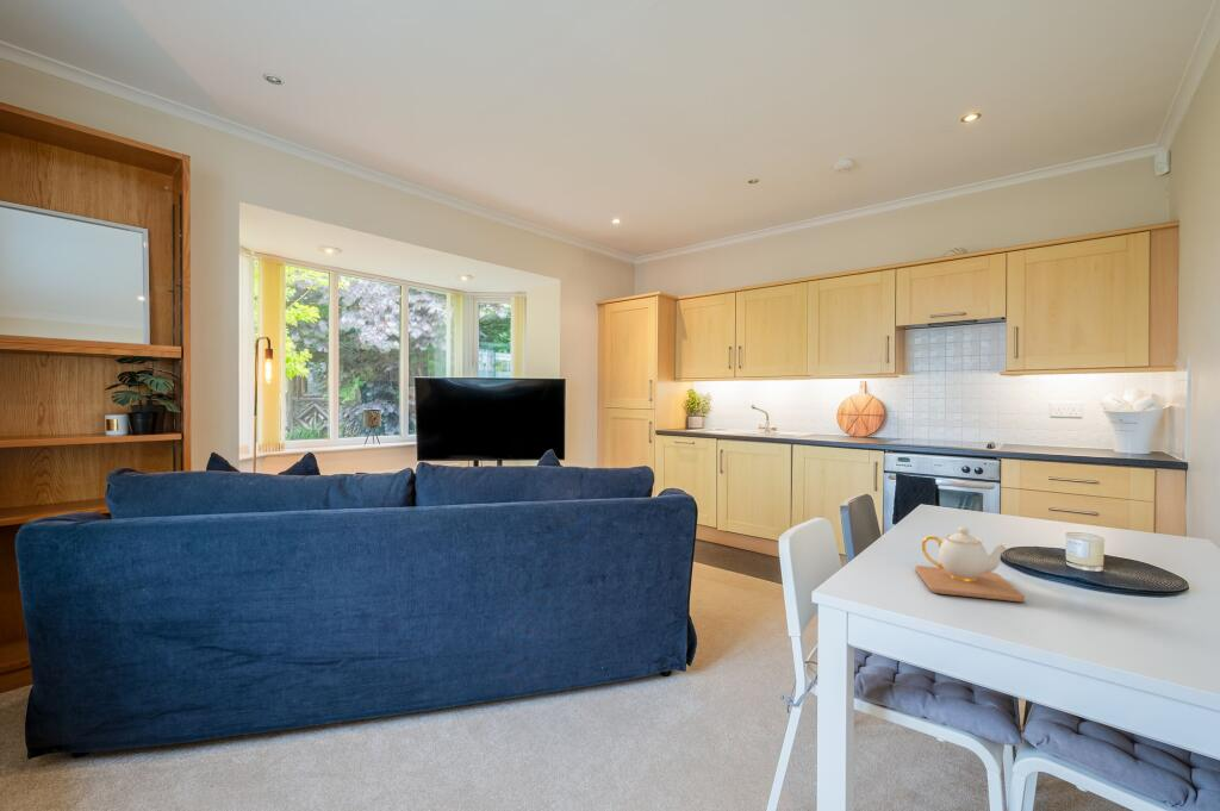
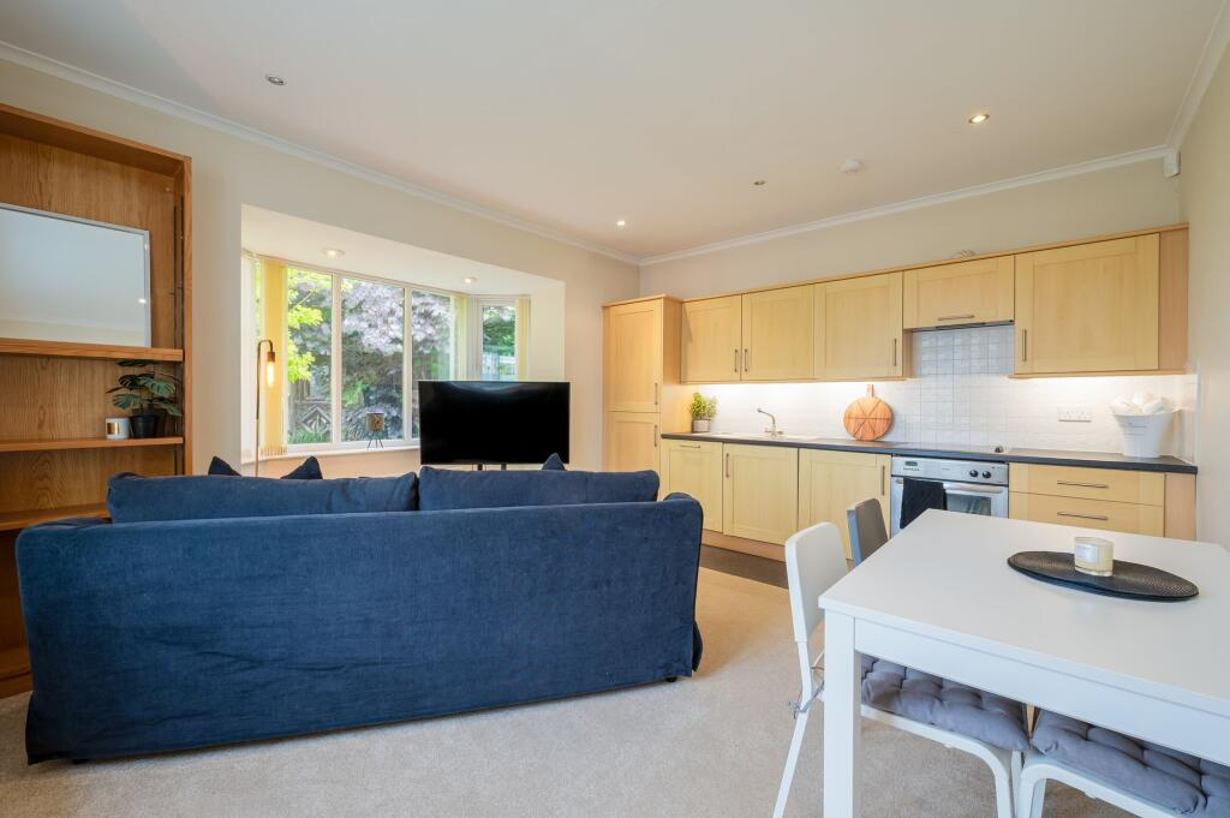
- teapot [914,525,1026,603]
